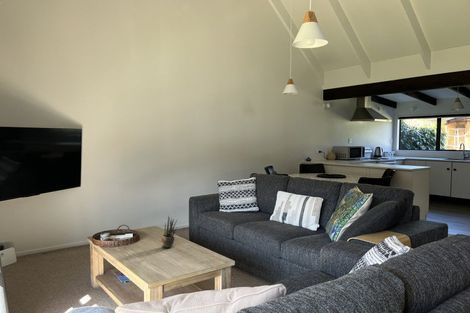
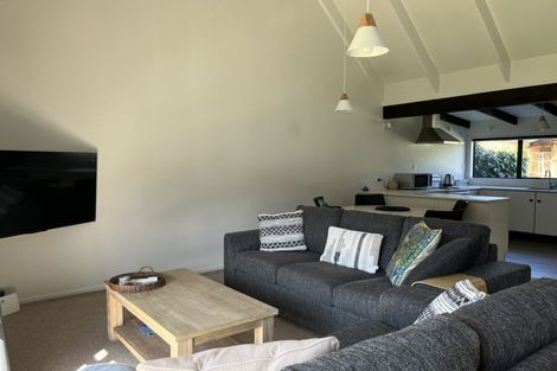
- potted plant [160,215,178,249]
